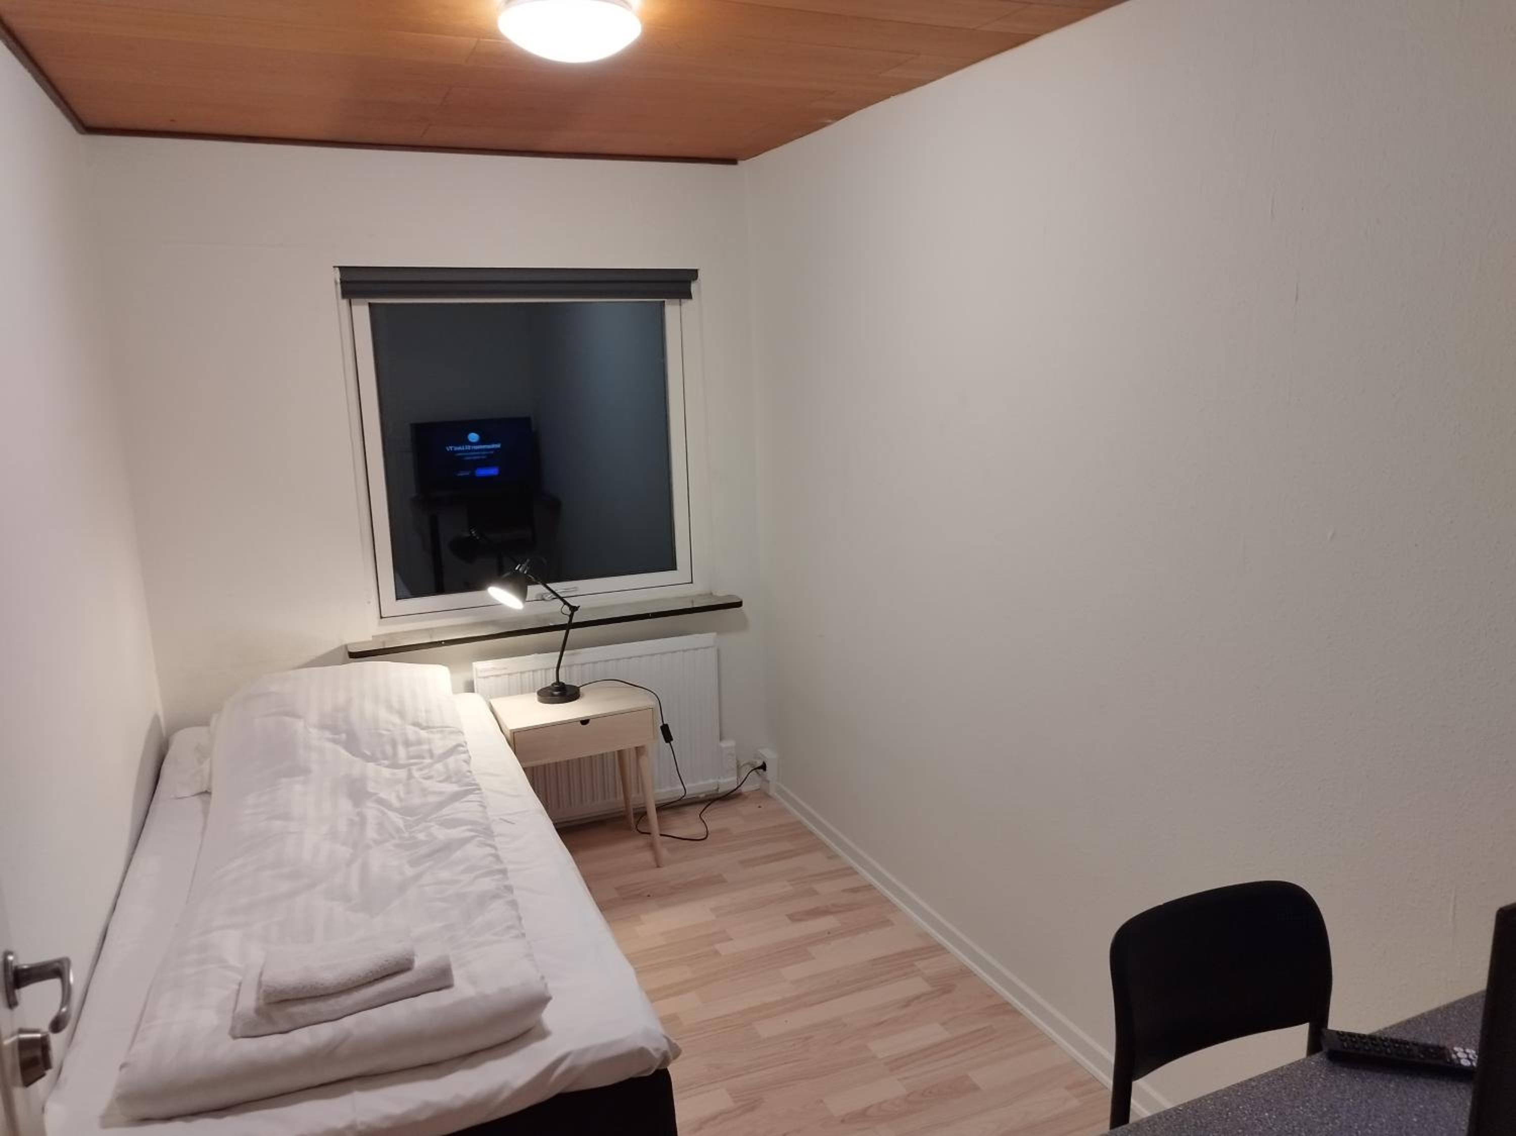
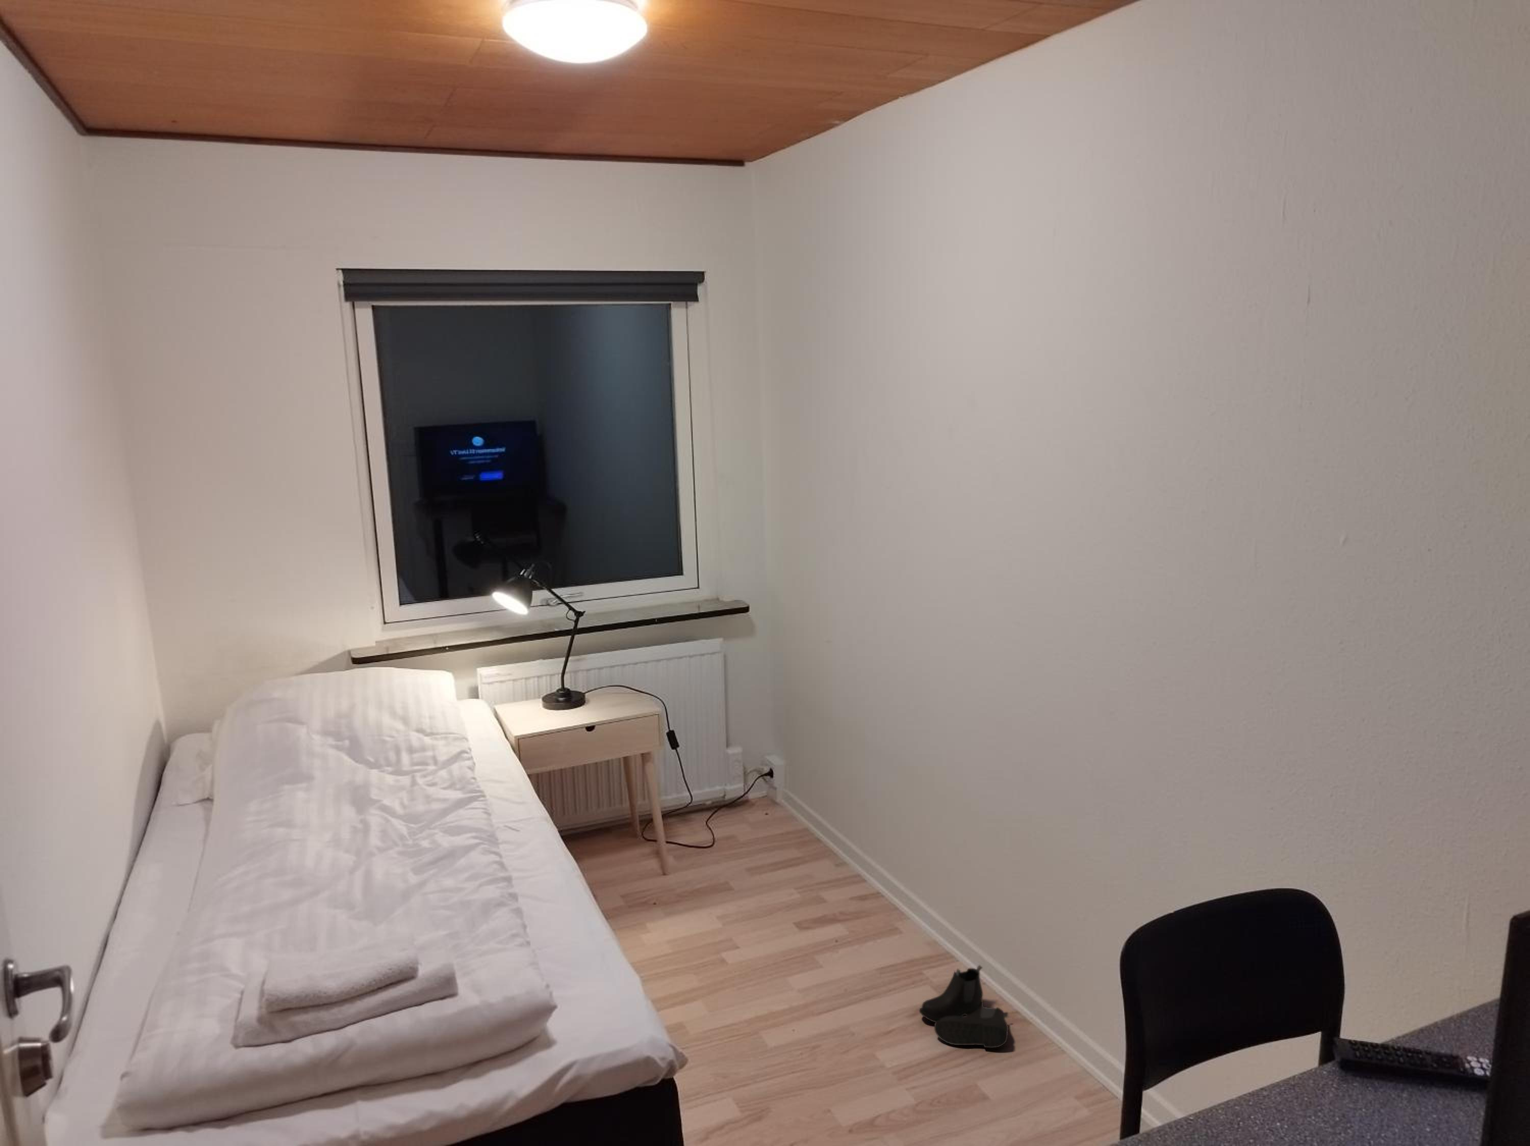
+ boots [918,964,1008,1048]
